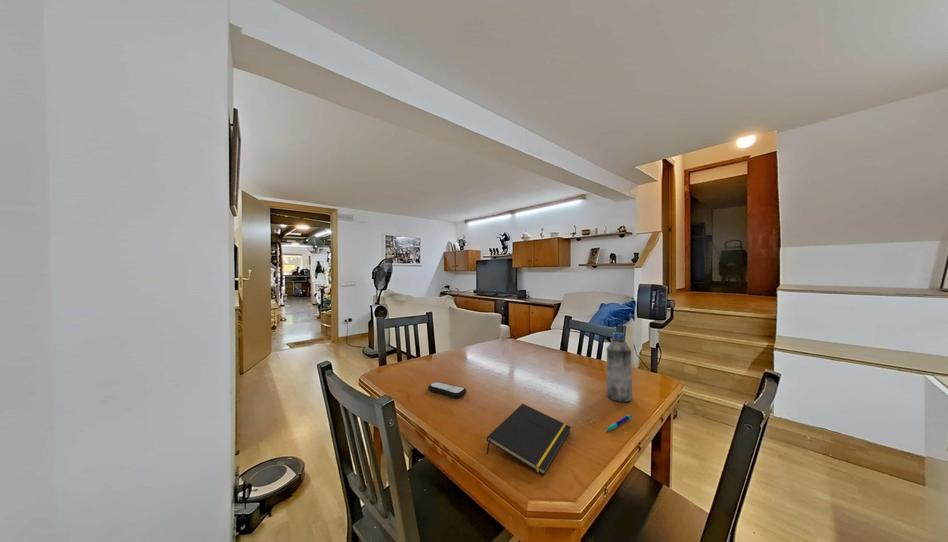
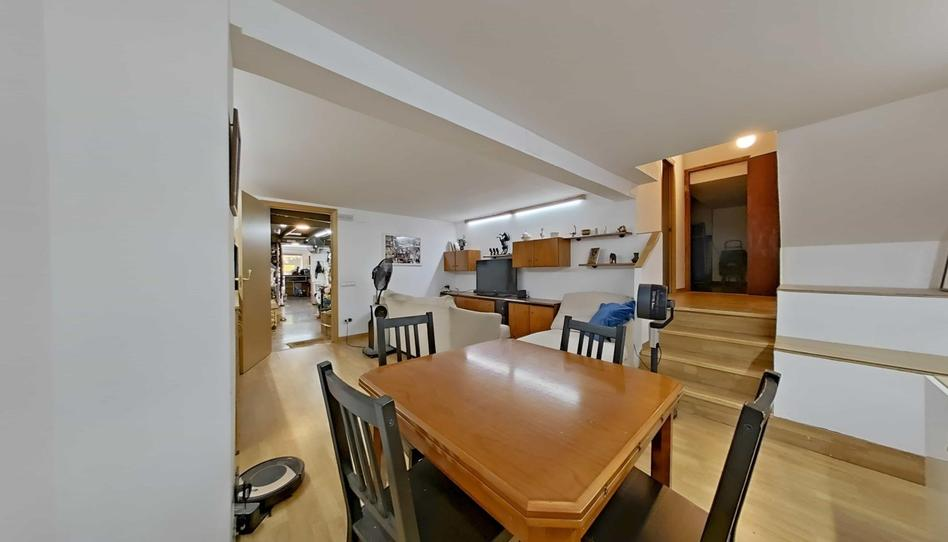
- pen [605,414,633,432]
- water bottle [606,331,633,403]
- remote control [427,381,467,399]
- notepad [486,403,572,476]
